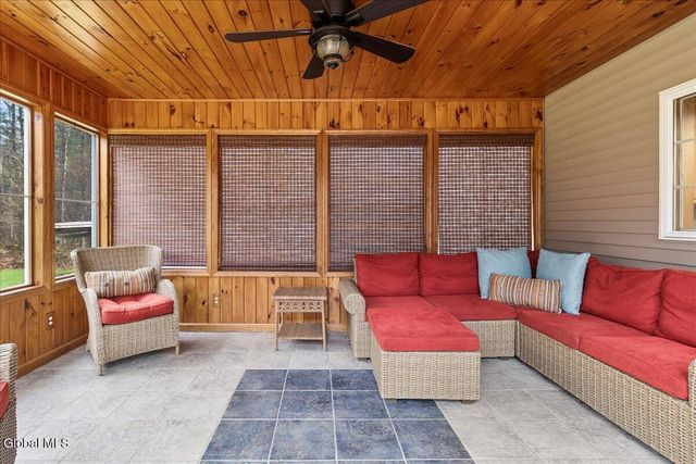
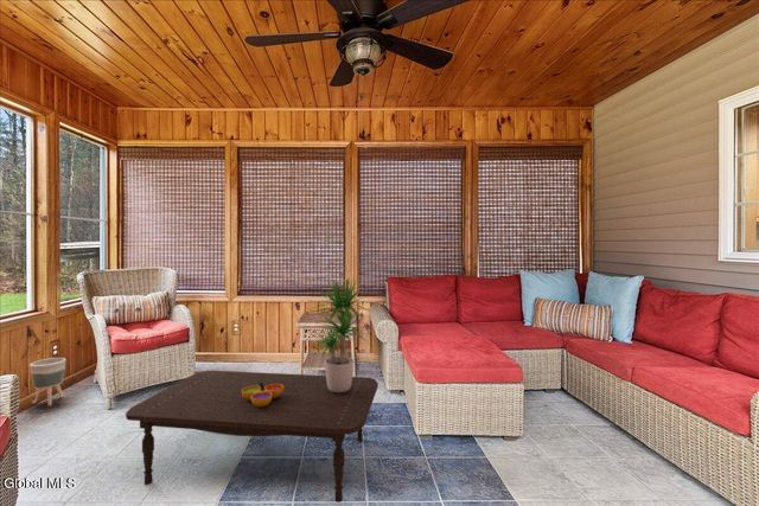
+ potted plant [310,276,377,392]
+ coffee table [125,370,380,504]
+ decorative bowl [242,383,283,406]
+ planter [28,357,68,406]
